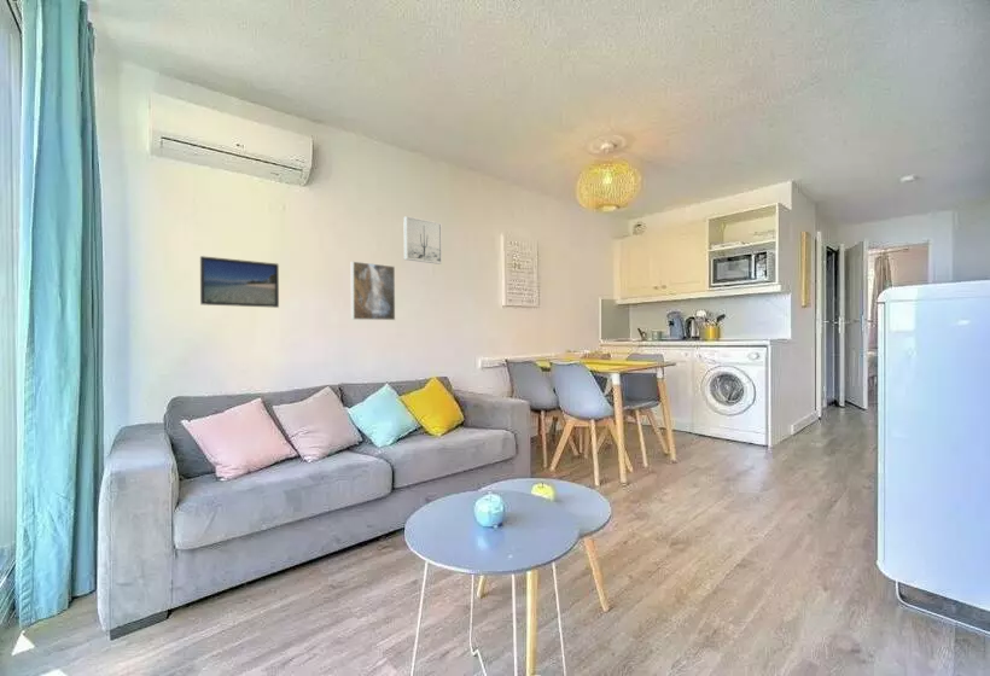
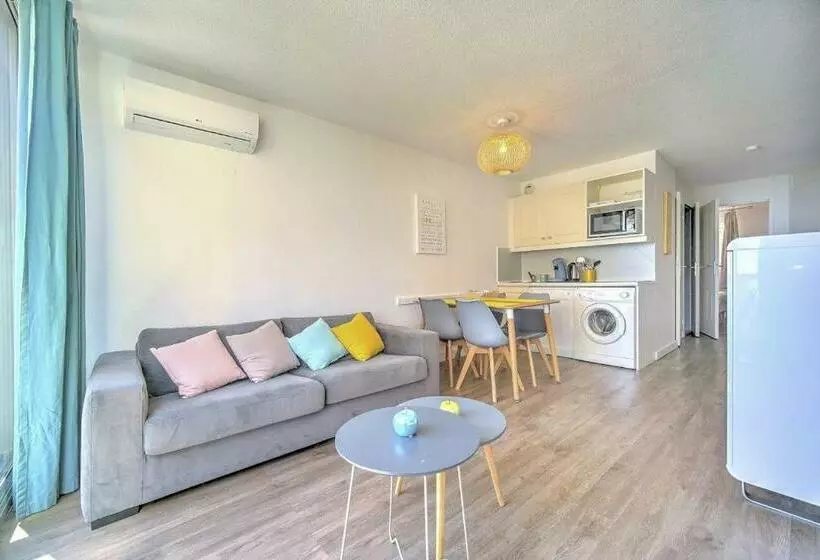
- wall art [402,215,443,266]
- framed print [199,255,280,309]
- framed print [350,261,396,321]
